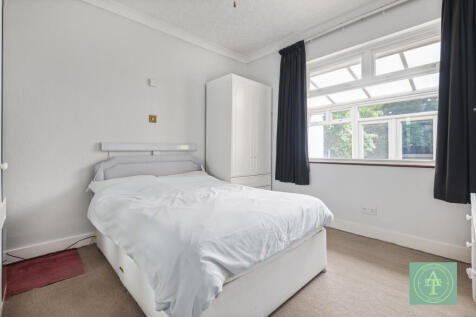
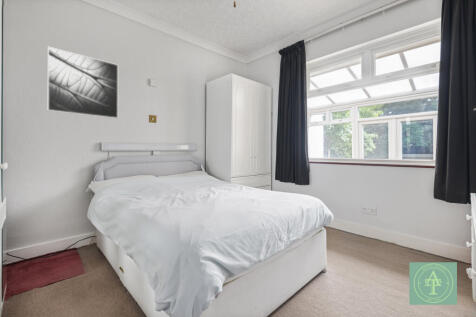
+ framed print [47,46,119,120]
